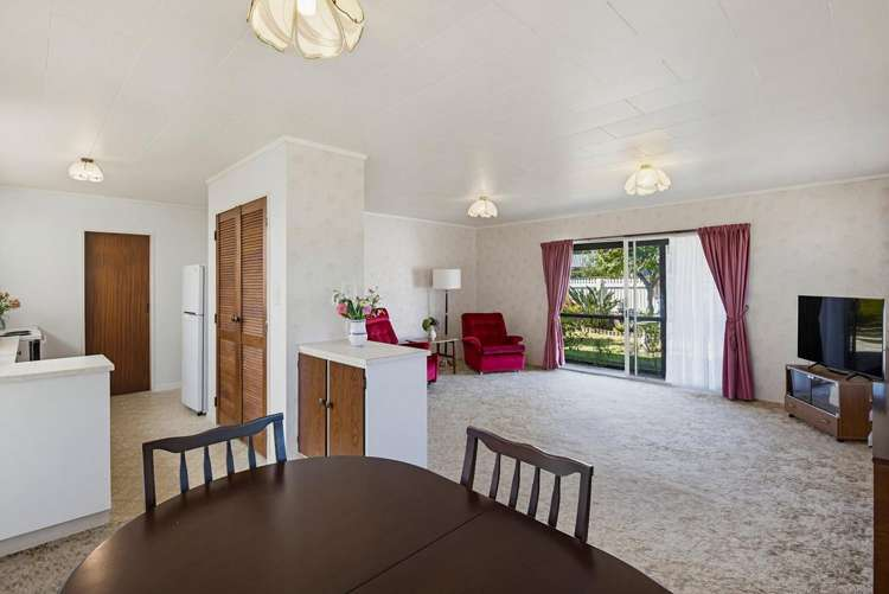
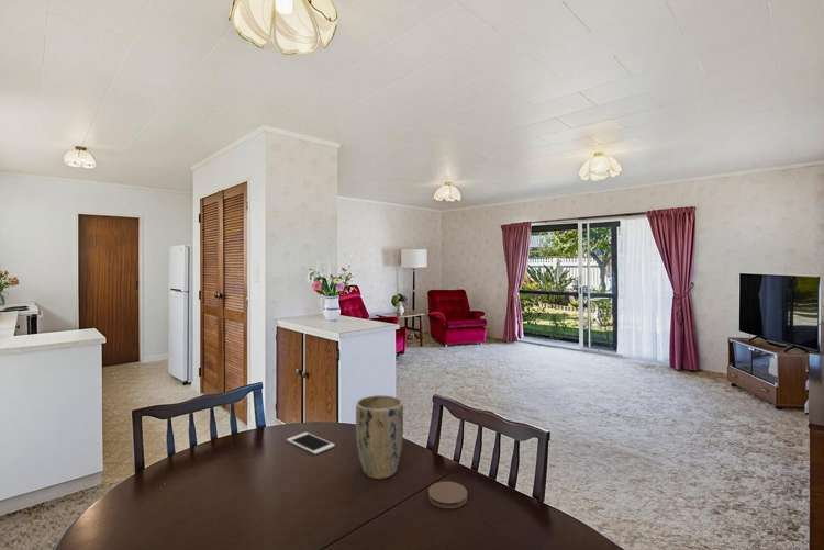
+ cell phone [286,431,336,456]
+ coaster [427,481,468,509]
+ plant pot [355,394,404,480]
